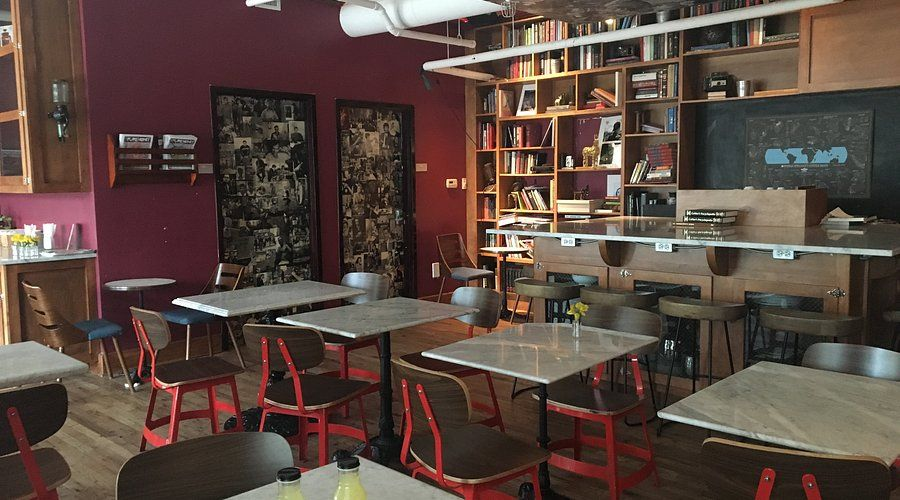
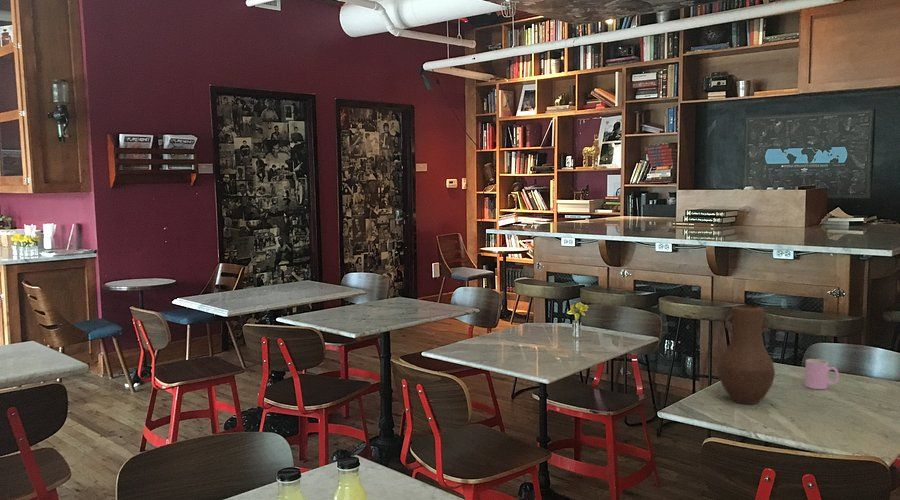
+ vase [717,304,776,405]
+ cup [804,358,840,390]
